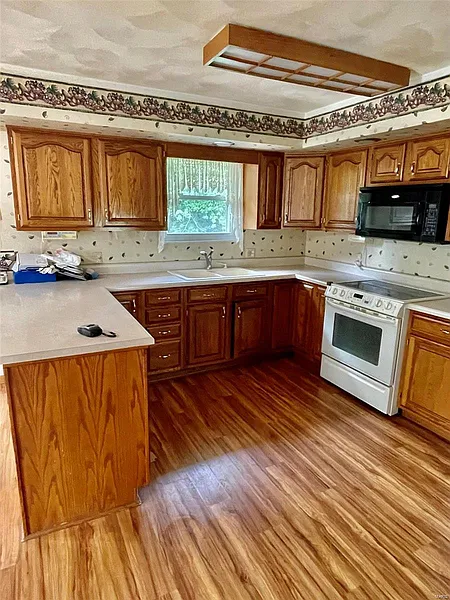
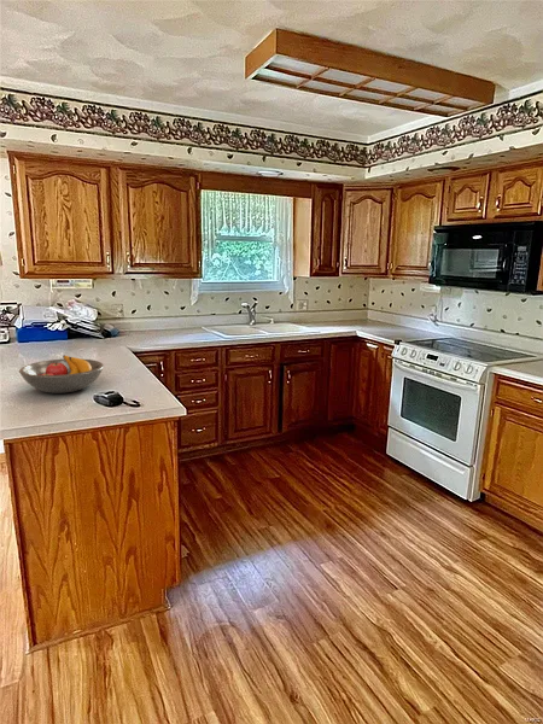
+ fruit bowl [18,355,105,395]
